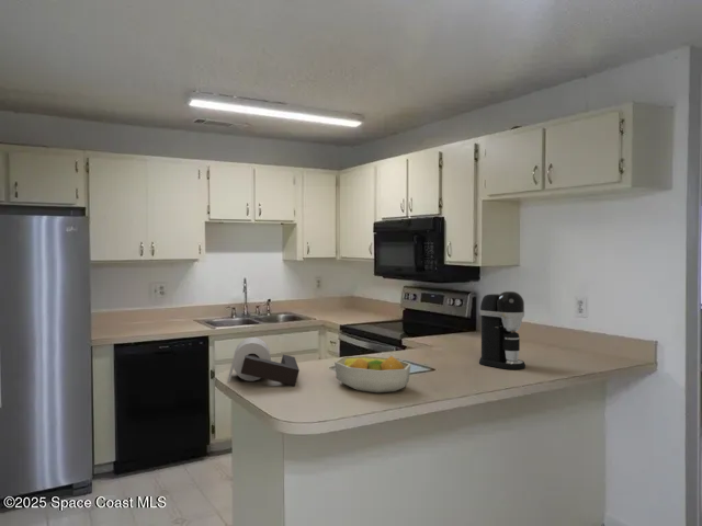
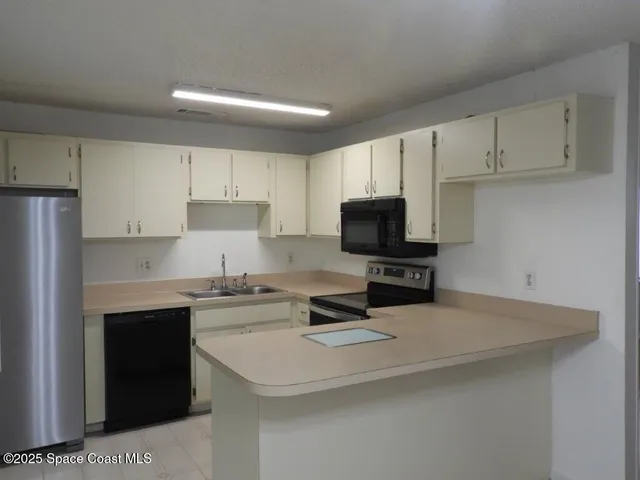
- coffee maker [478,290,526,370]
- paper towel holder [227,336,301,387]
- fruit bowl [333,355,412,393]
